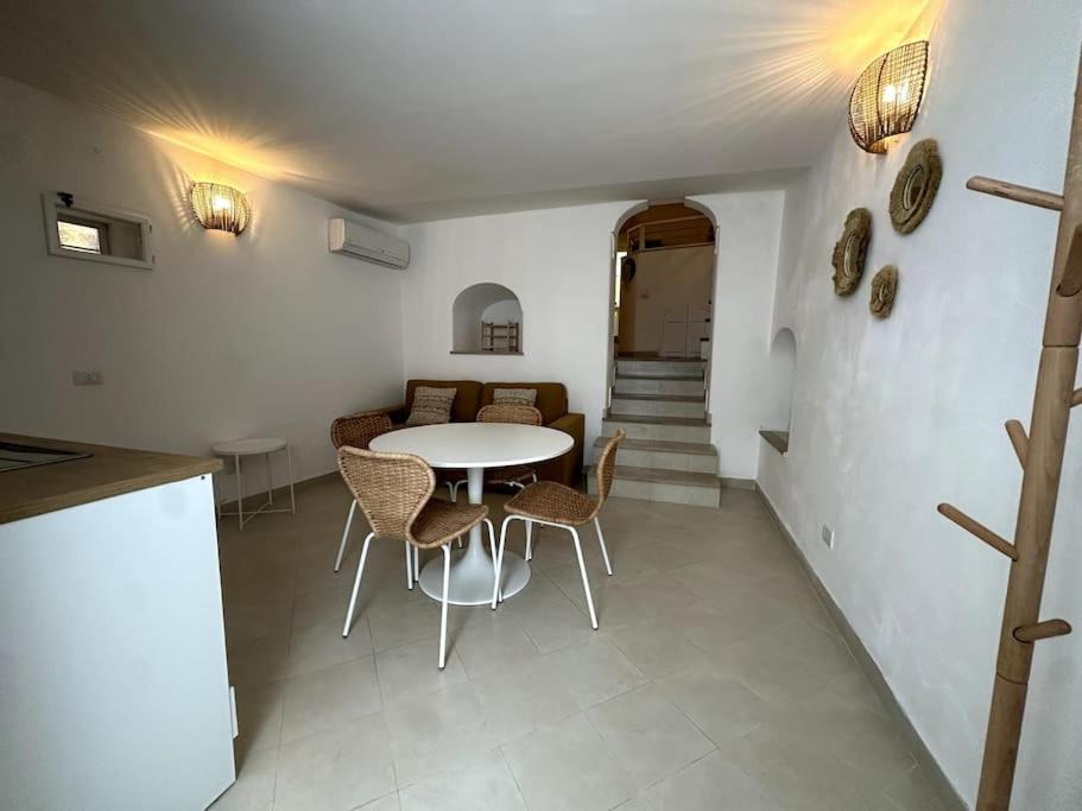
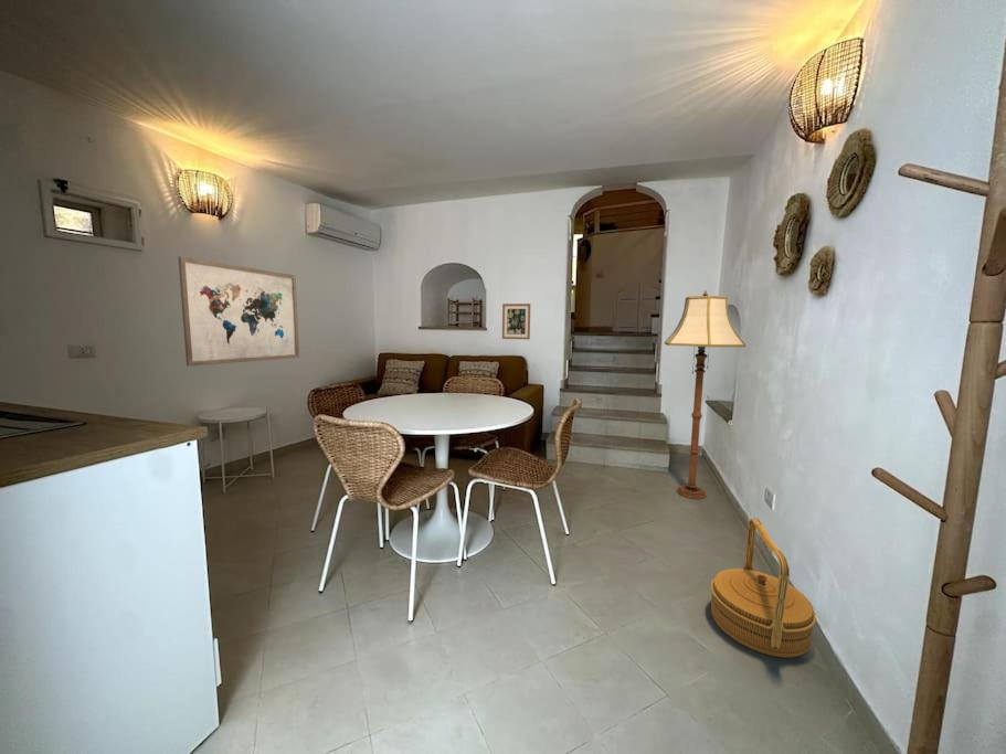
+ floor lamp [664,289,746,500]
+ wall art [177,255,300,368]
+ woven basket [710,517,817,659]
+ wall art [501,302,531,340]
